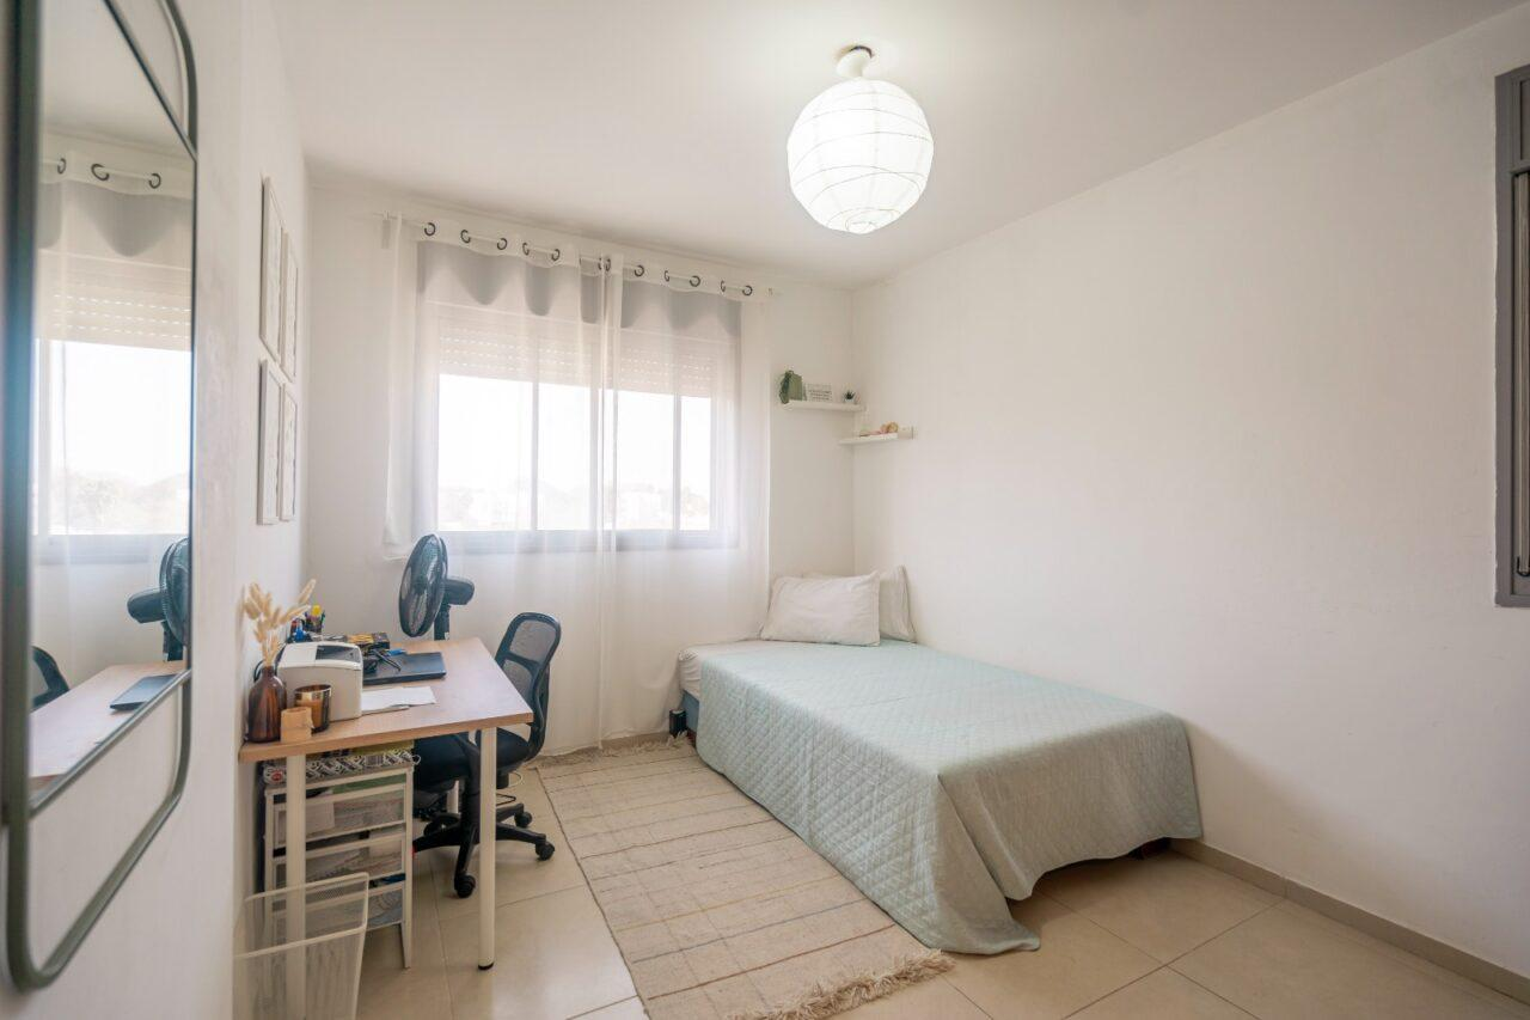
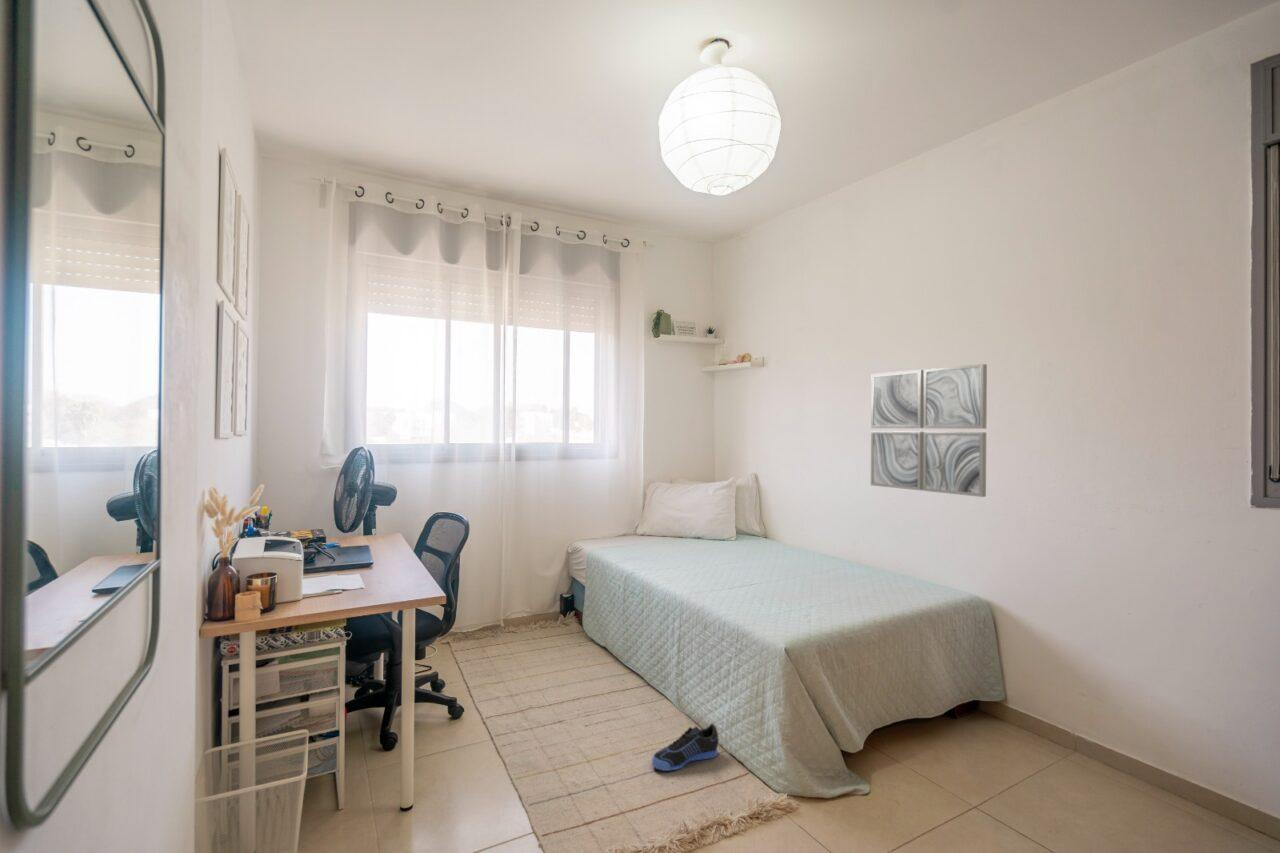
+ wall art [870,363,988,498]
+ sneaker [651,722,720,772]
